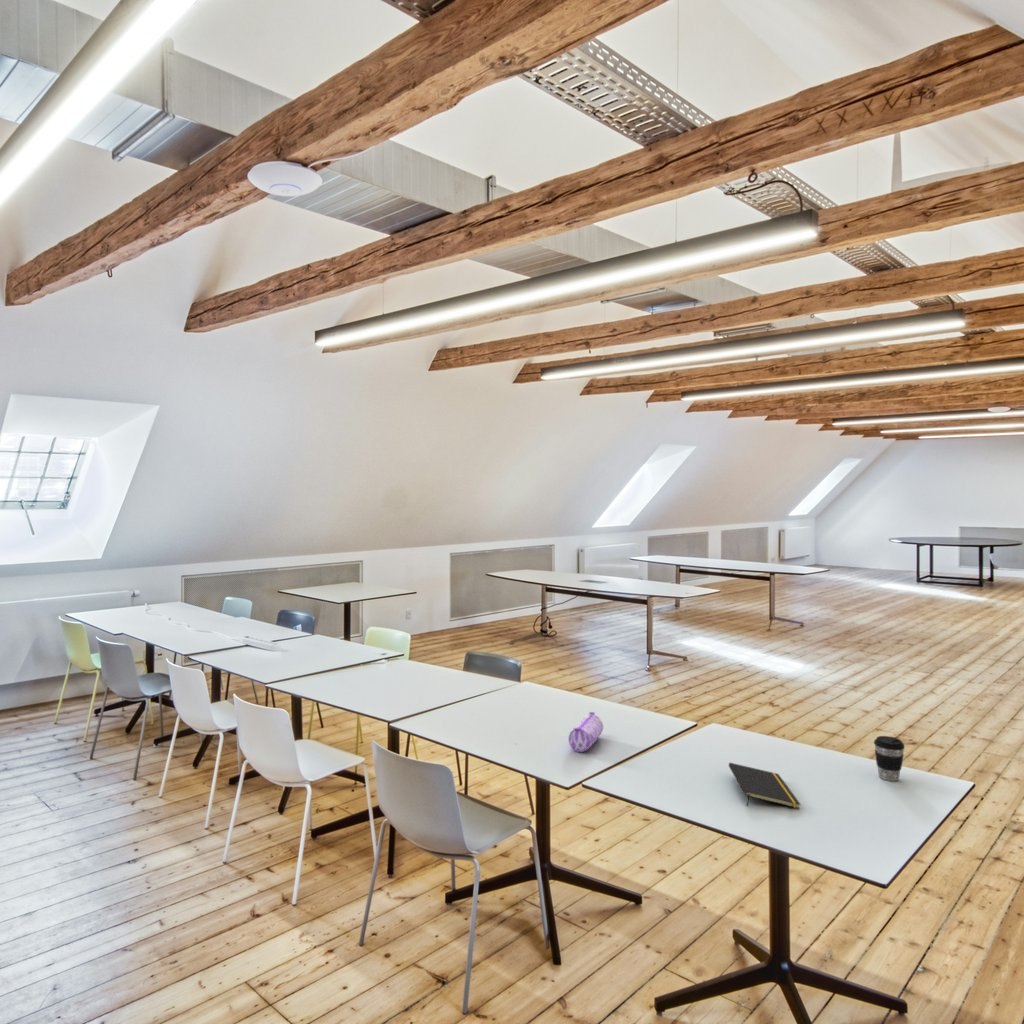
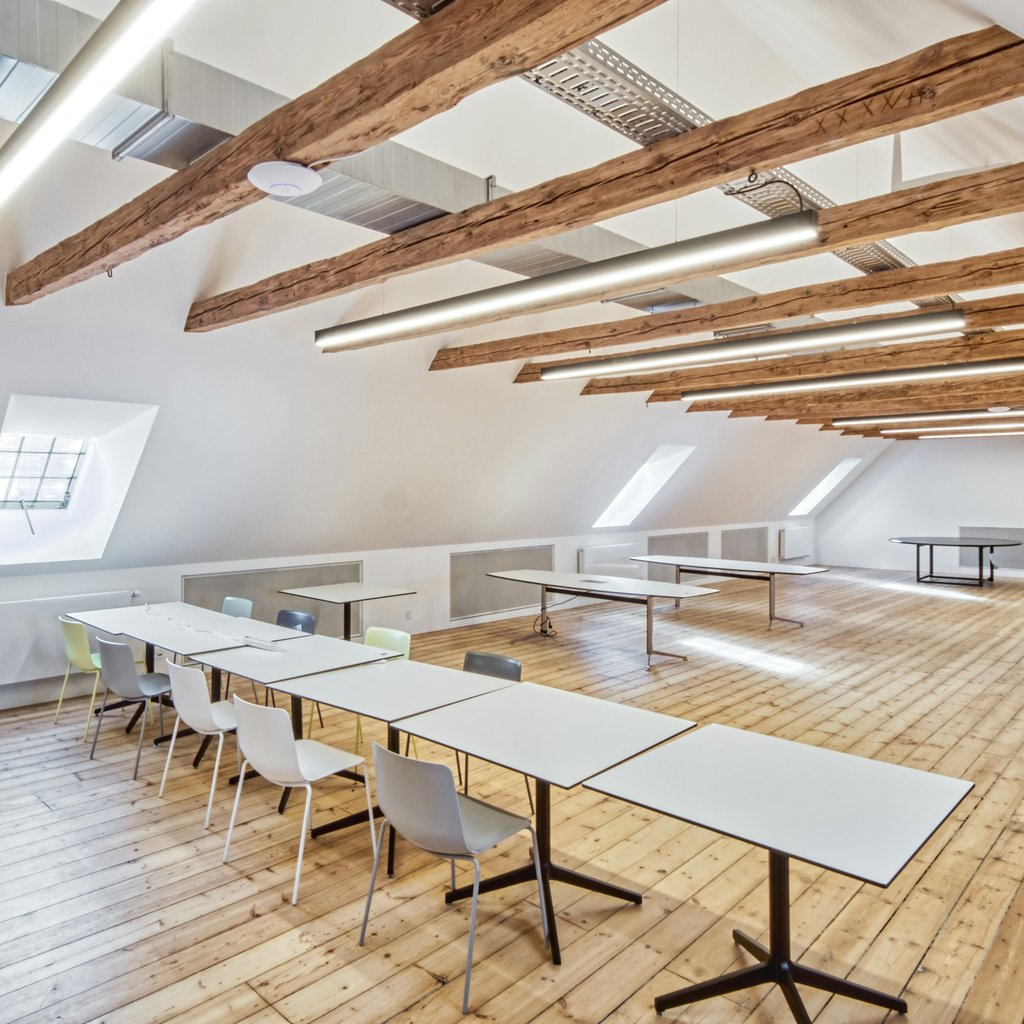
- coffee cup [873,735,906,782]
- notepad [728,762,801,810]
- pencil case [568,711,604,753]
